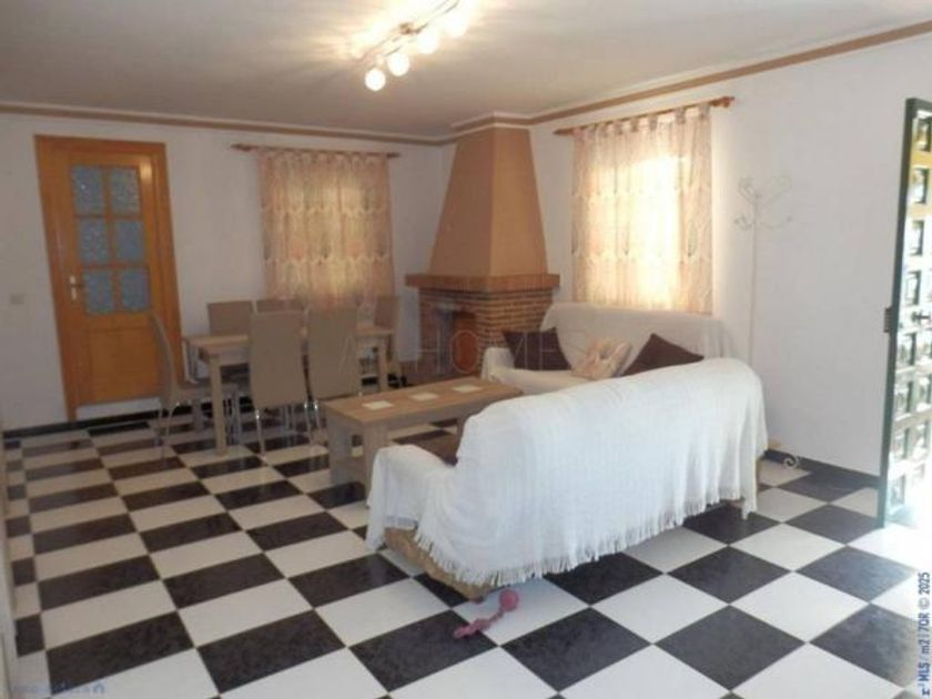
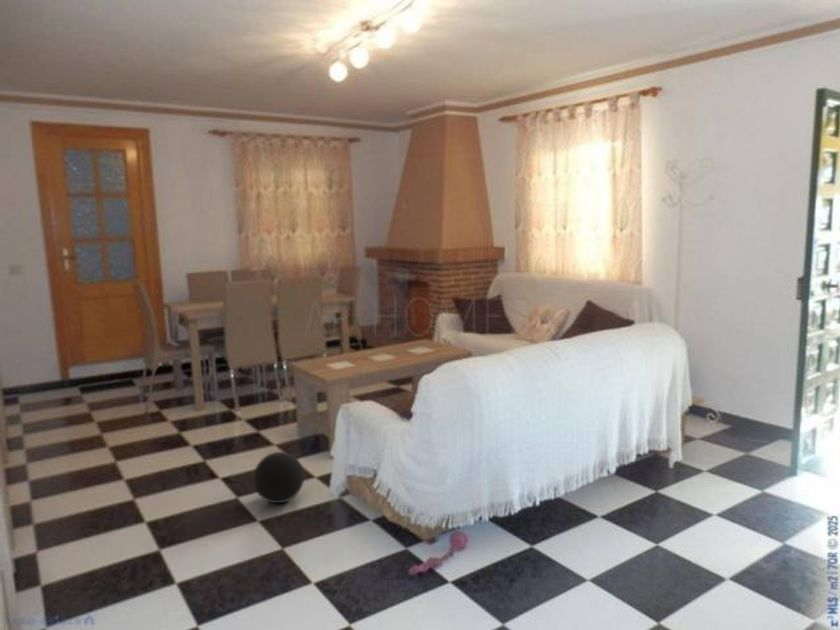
+ ball [252,451,305,504]
